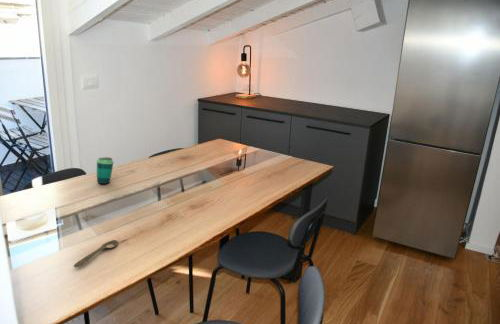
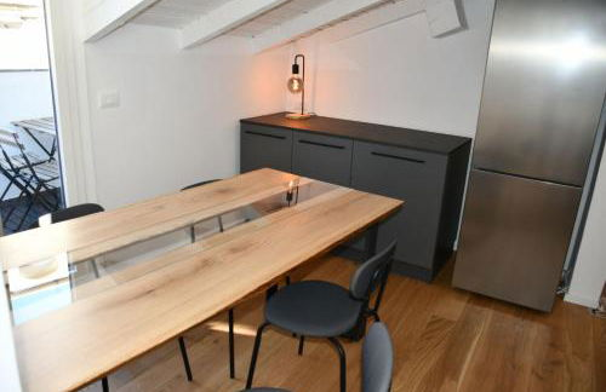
- cup [95,156,115,185]
- spoon [73,239,119,268]
